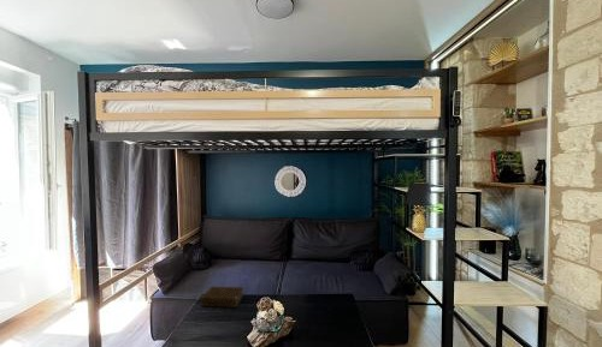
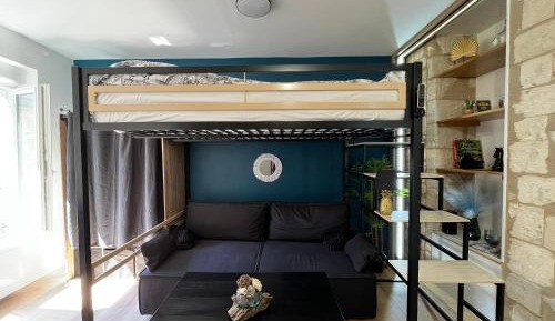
- book [200,286,246,309]
